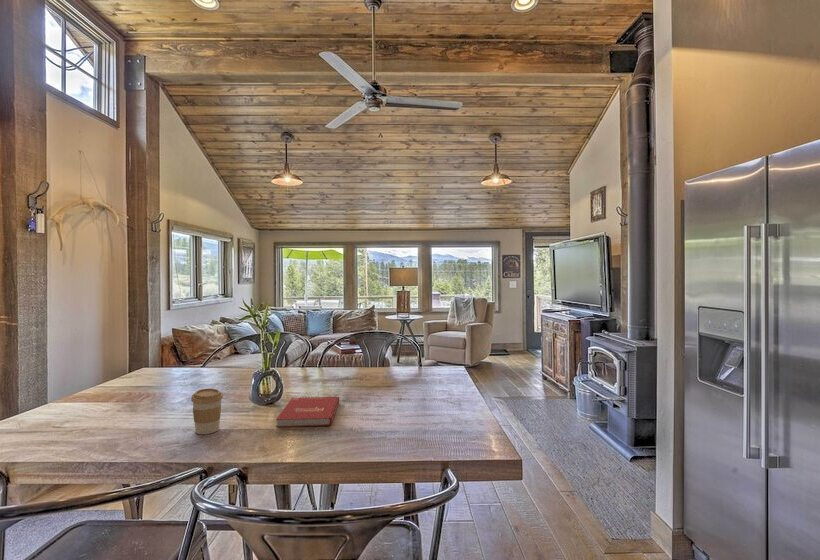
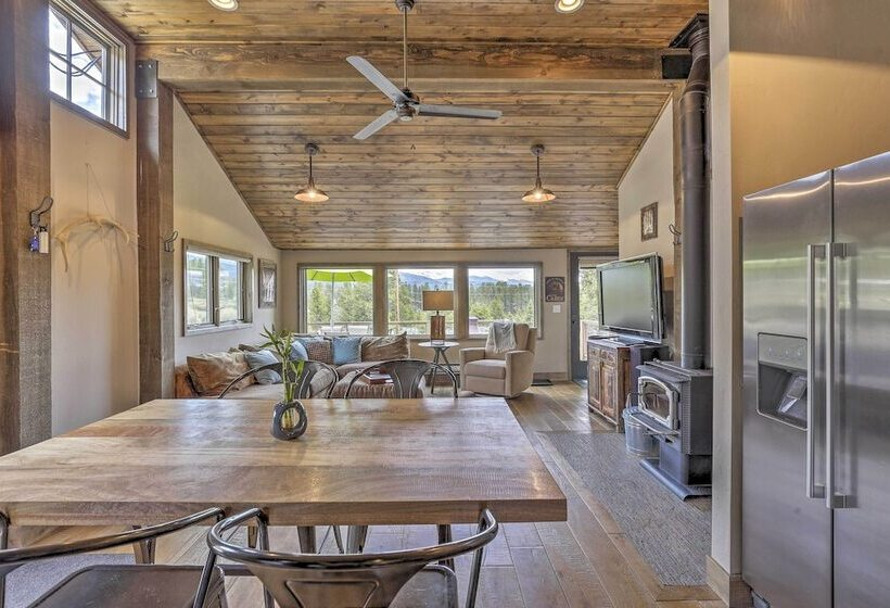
- coffee cup [190,387,224,435]
- book [275,396,340,428]
